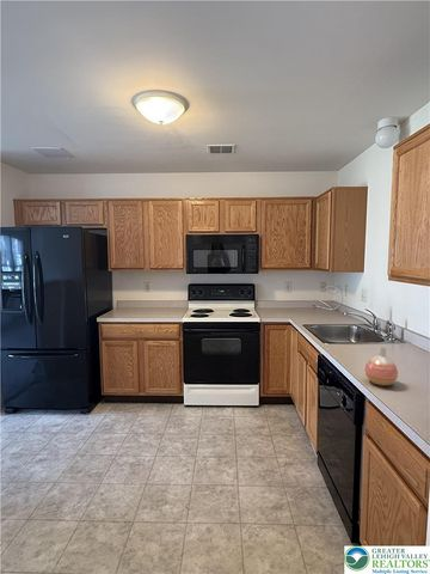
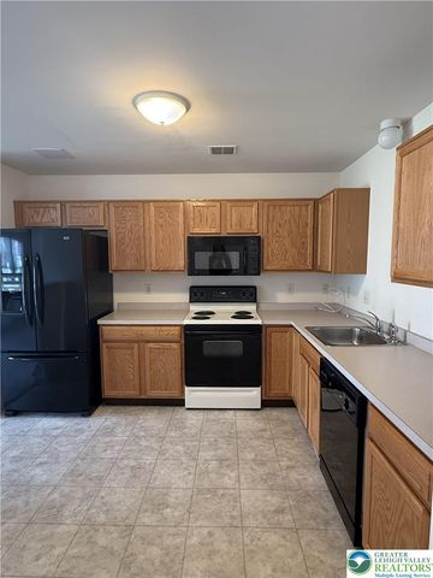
- vase [363,344,399,387]
